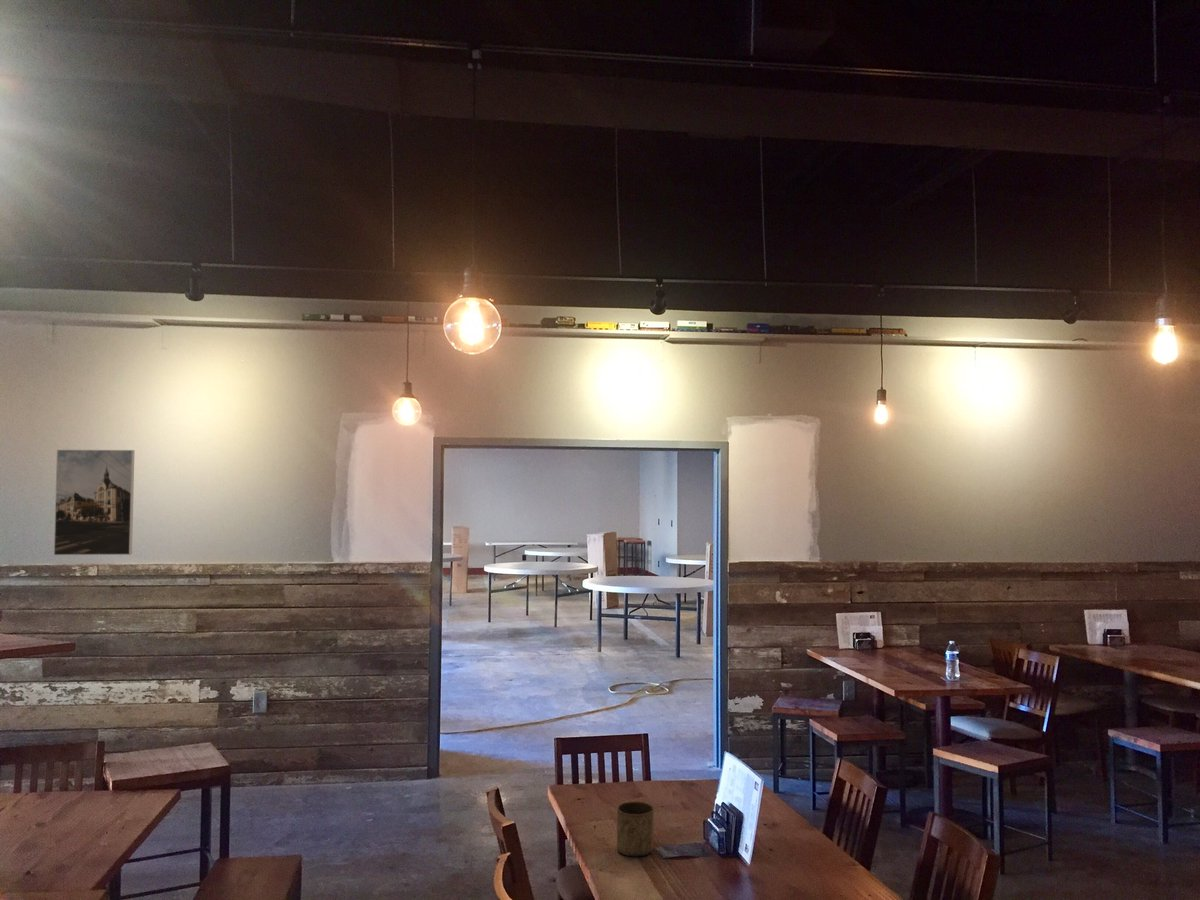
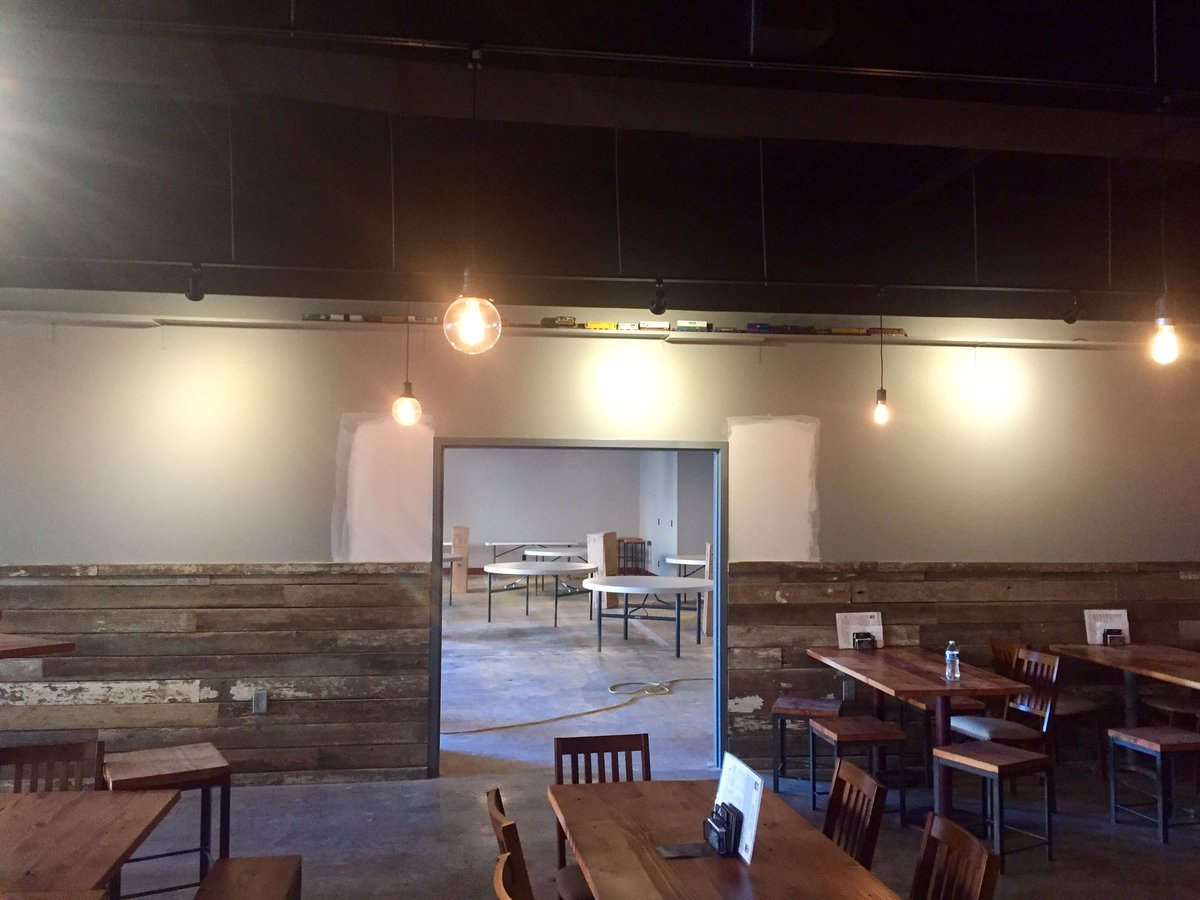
- cup [616,801,655,857]
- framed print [53,449,135,556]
